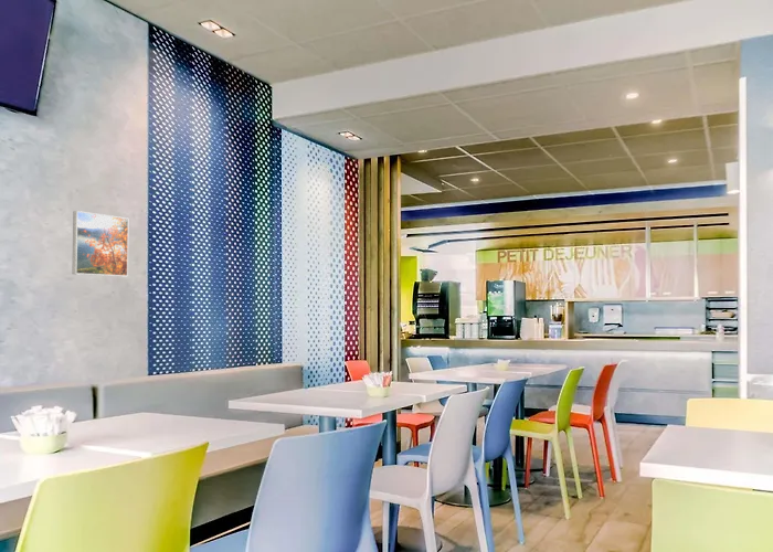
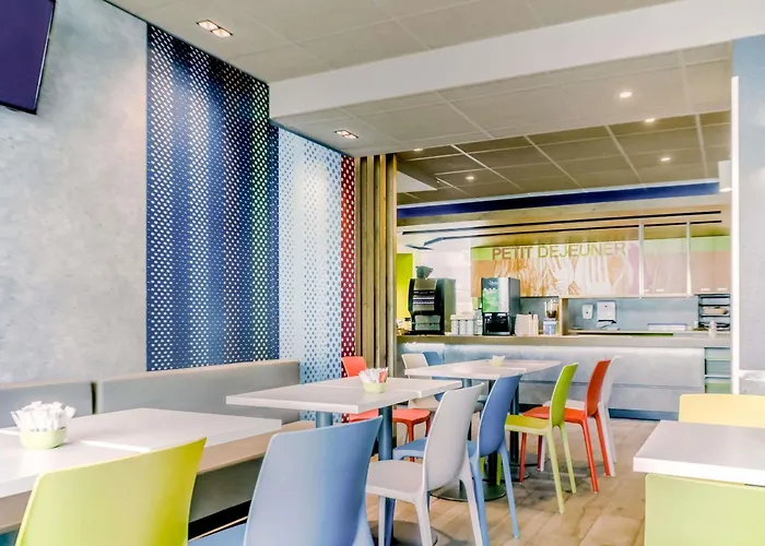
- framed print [72,210,129,277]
